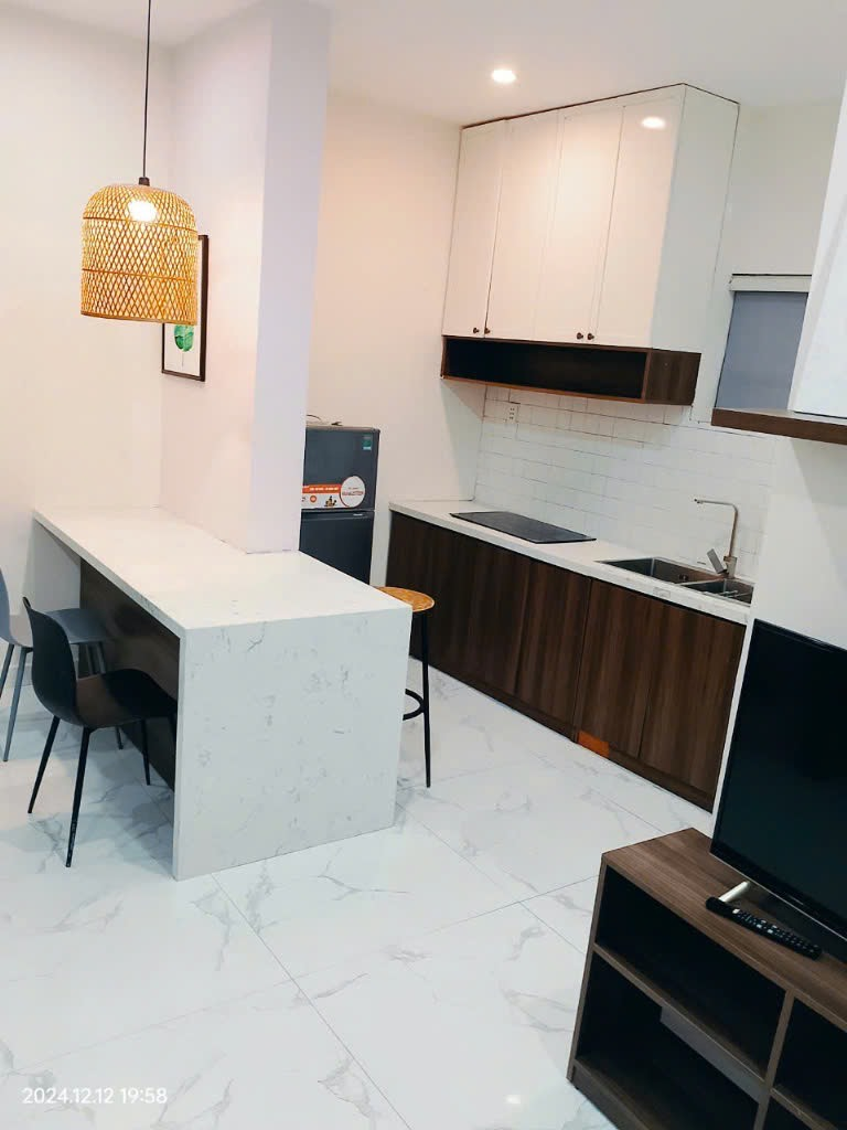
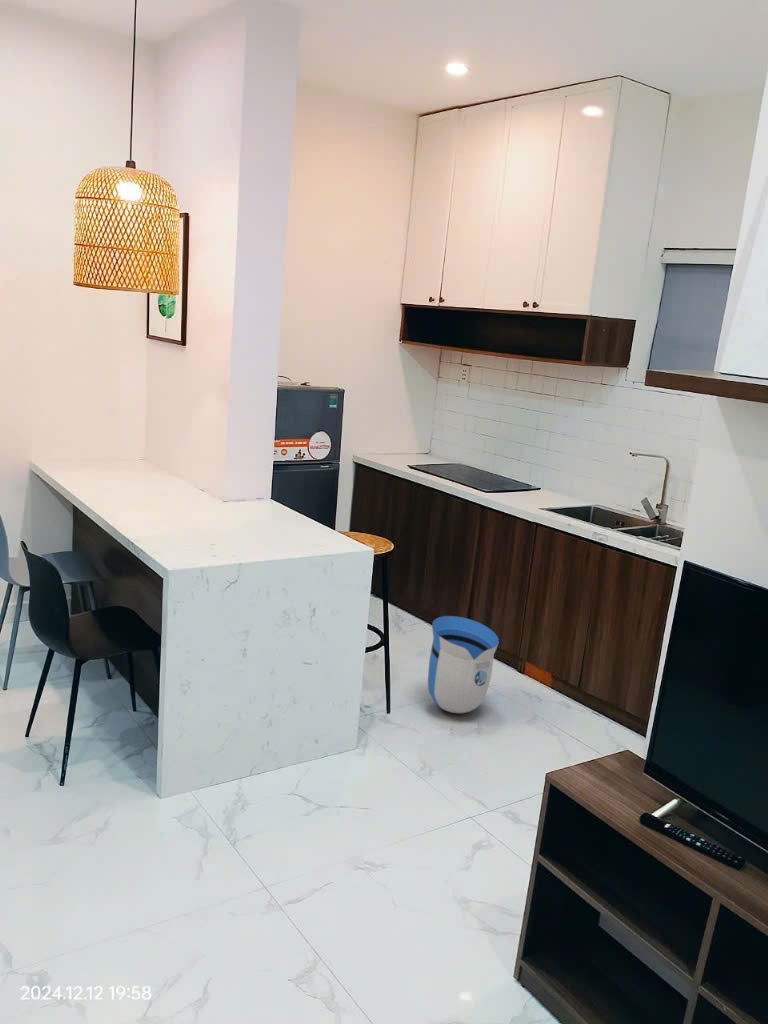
+ sun visor [427,615,500,714]
